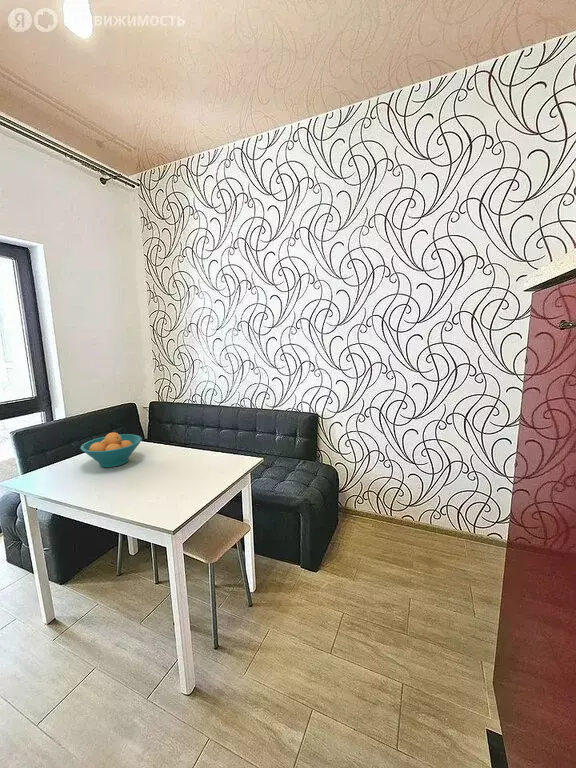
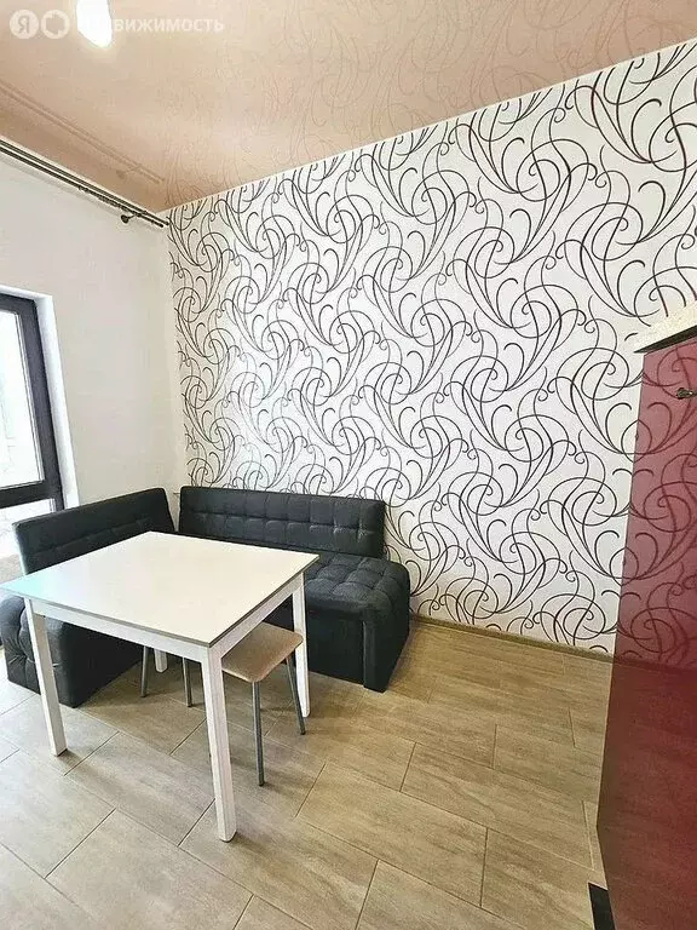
- fruit bowl [79,431,143,468]
